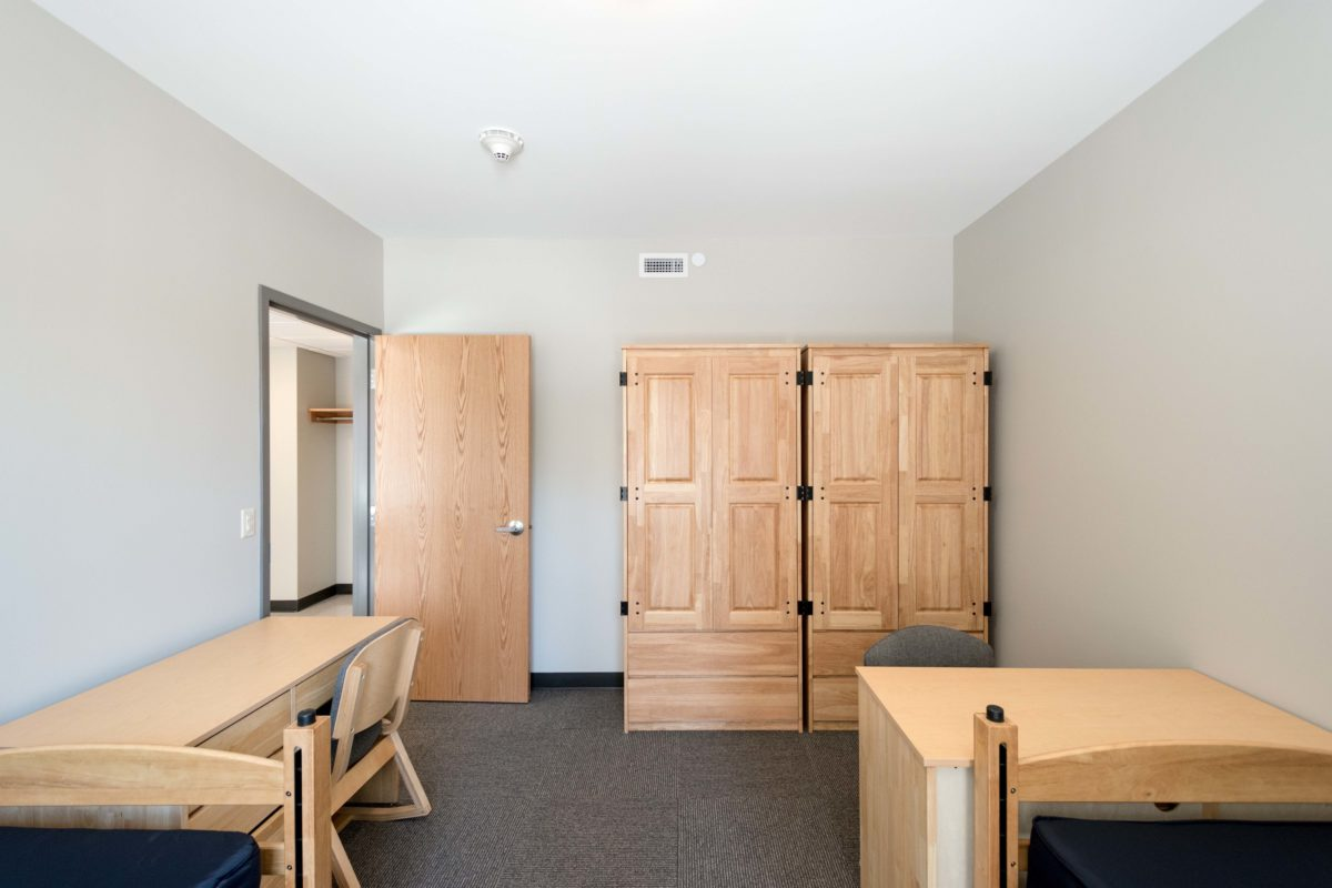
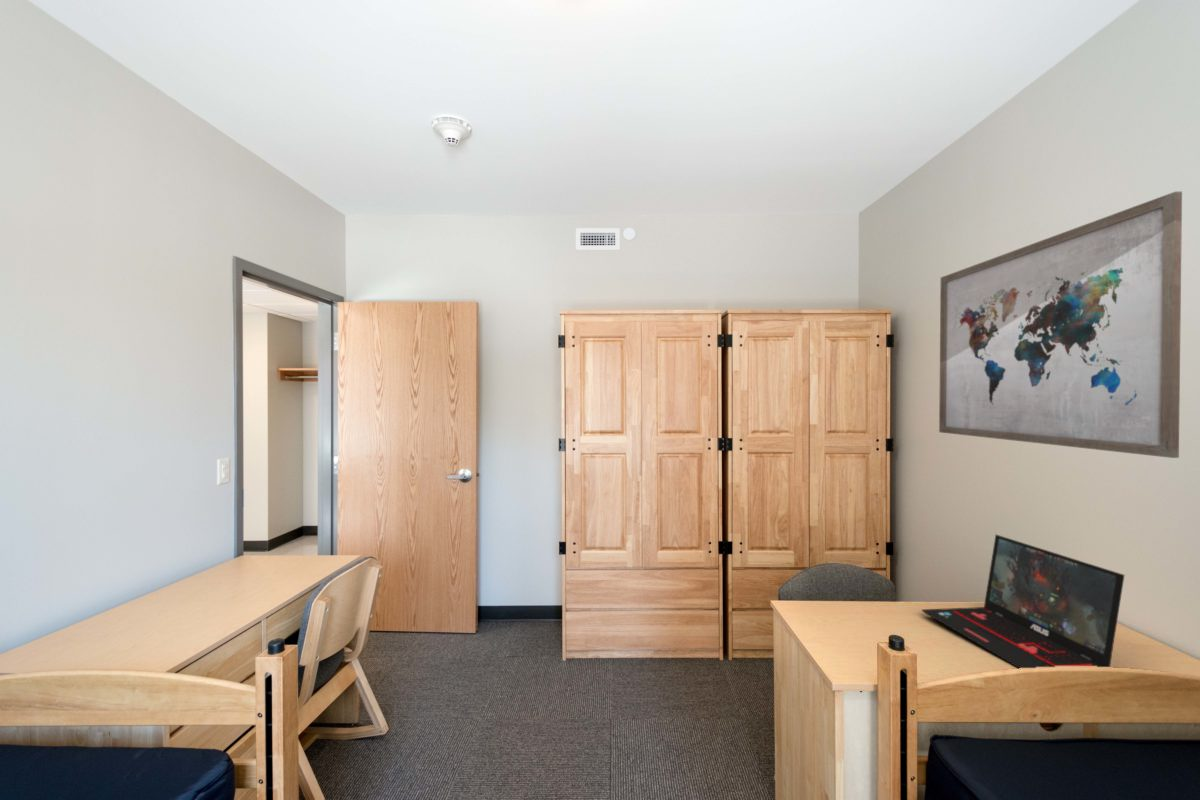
+ laptop [921,534,1125,669]
+ wall art [938,191,1183,459]
